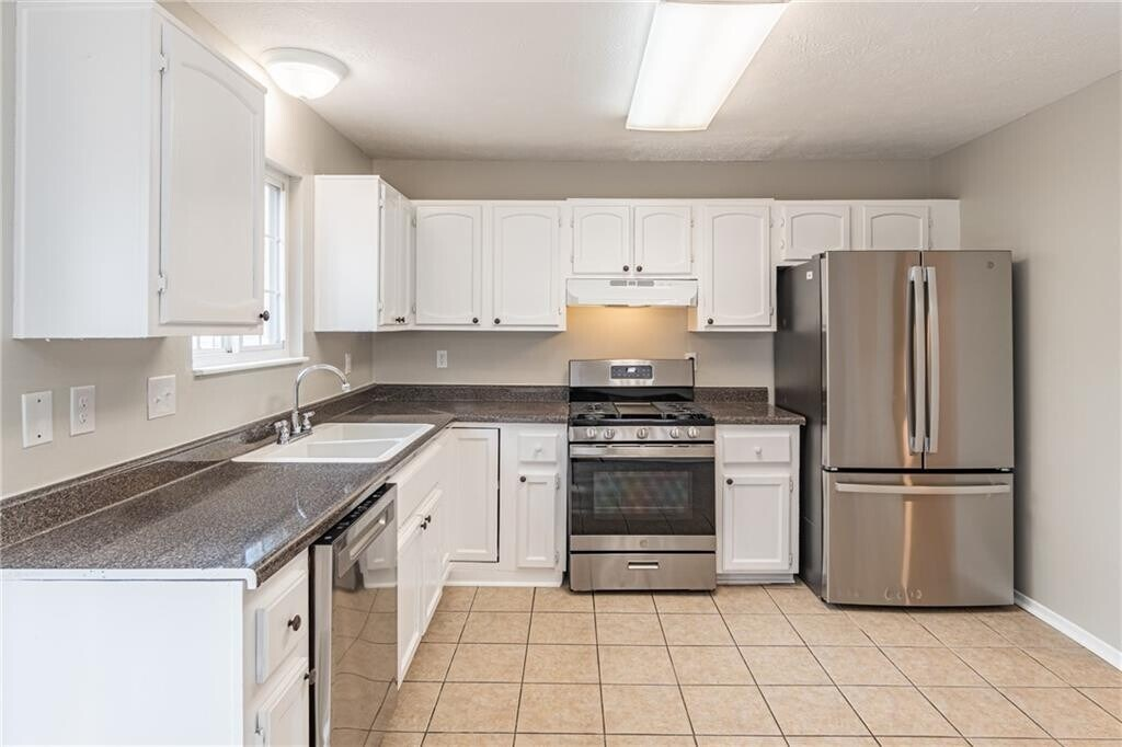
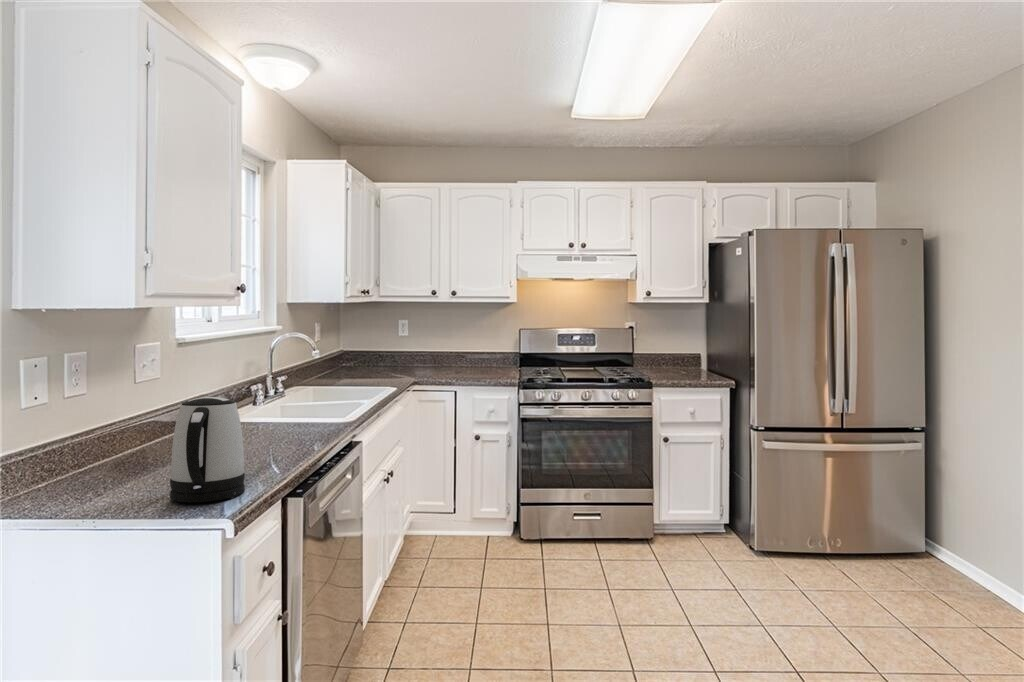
+ kettle [169,396,246,503]
